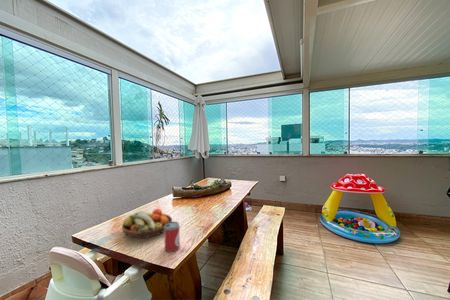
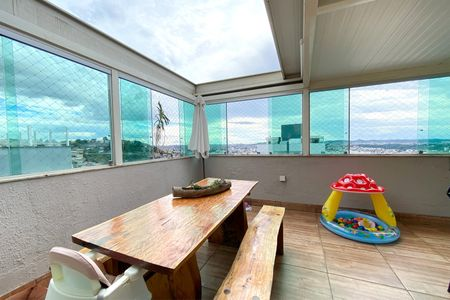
- fruit bowl [121,208,173,239]
- beer can [163,221,181,253]
